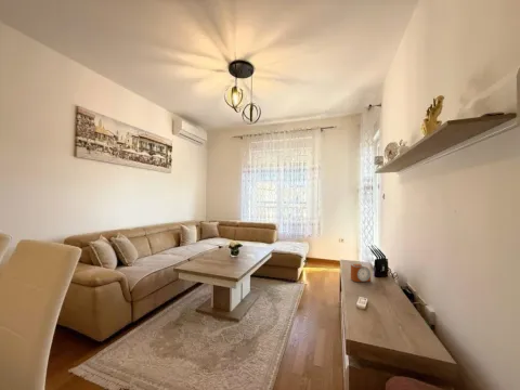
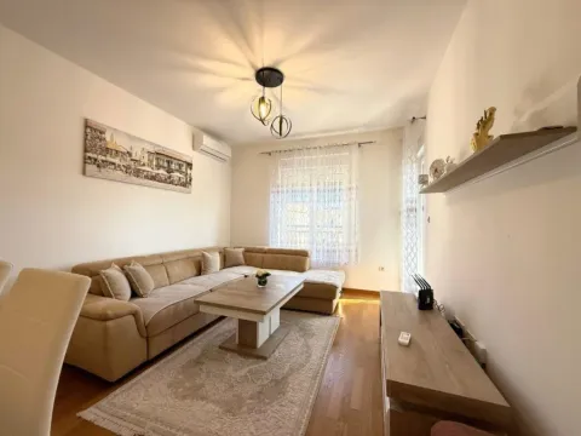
- alarm clock [350,263,372,283]
